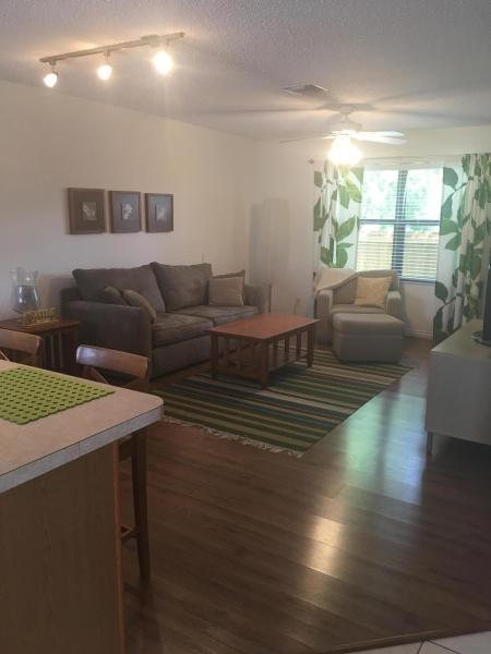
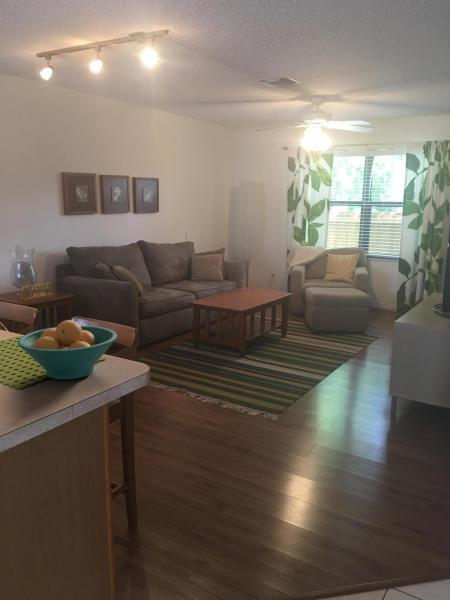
+ fruit bowl [16,319,118,381]
